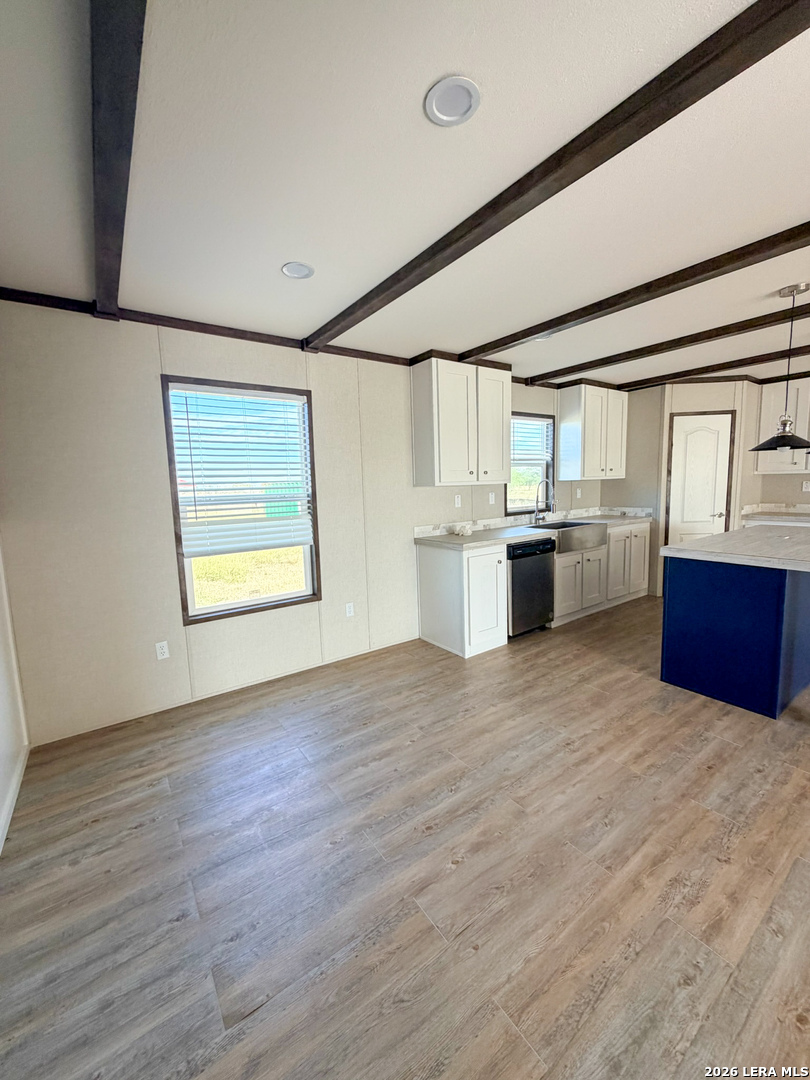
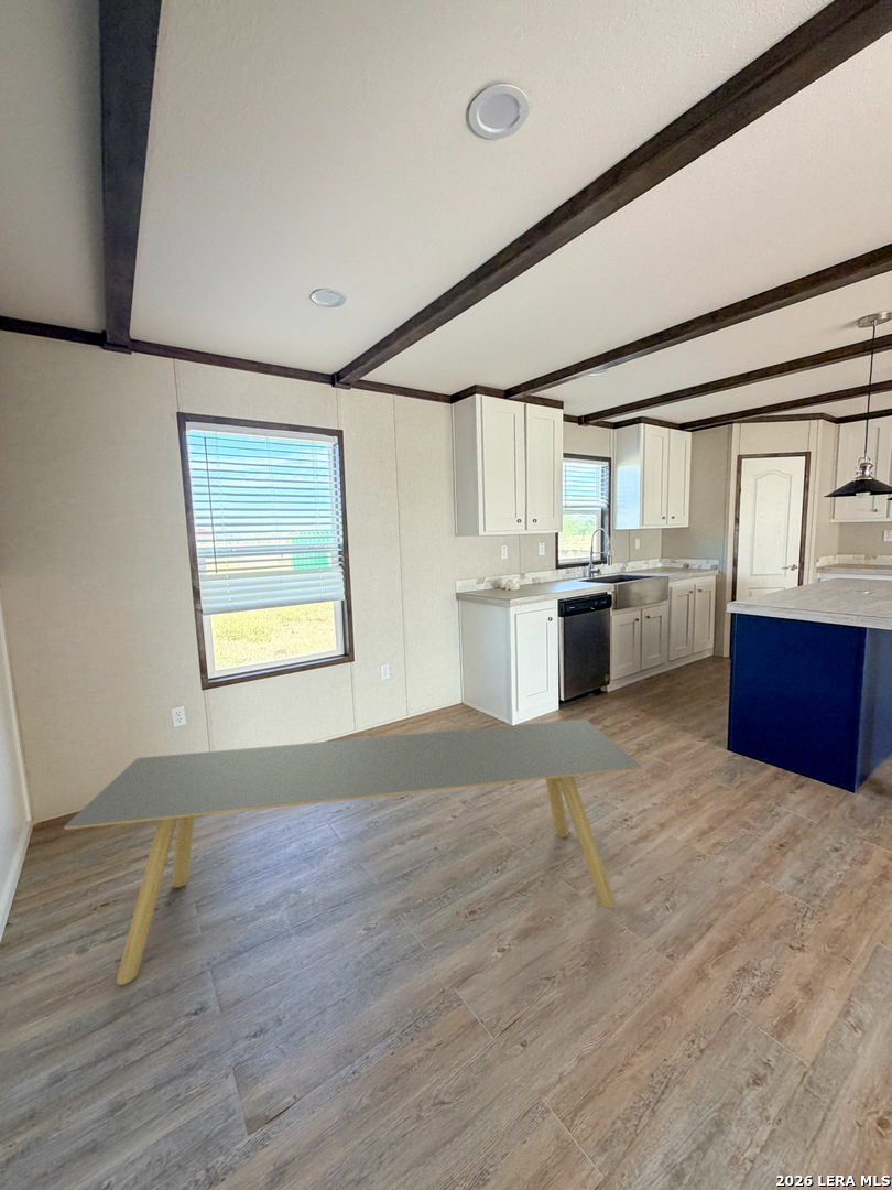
+ dining table [63,718,643,986]
